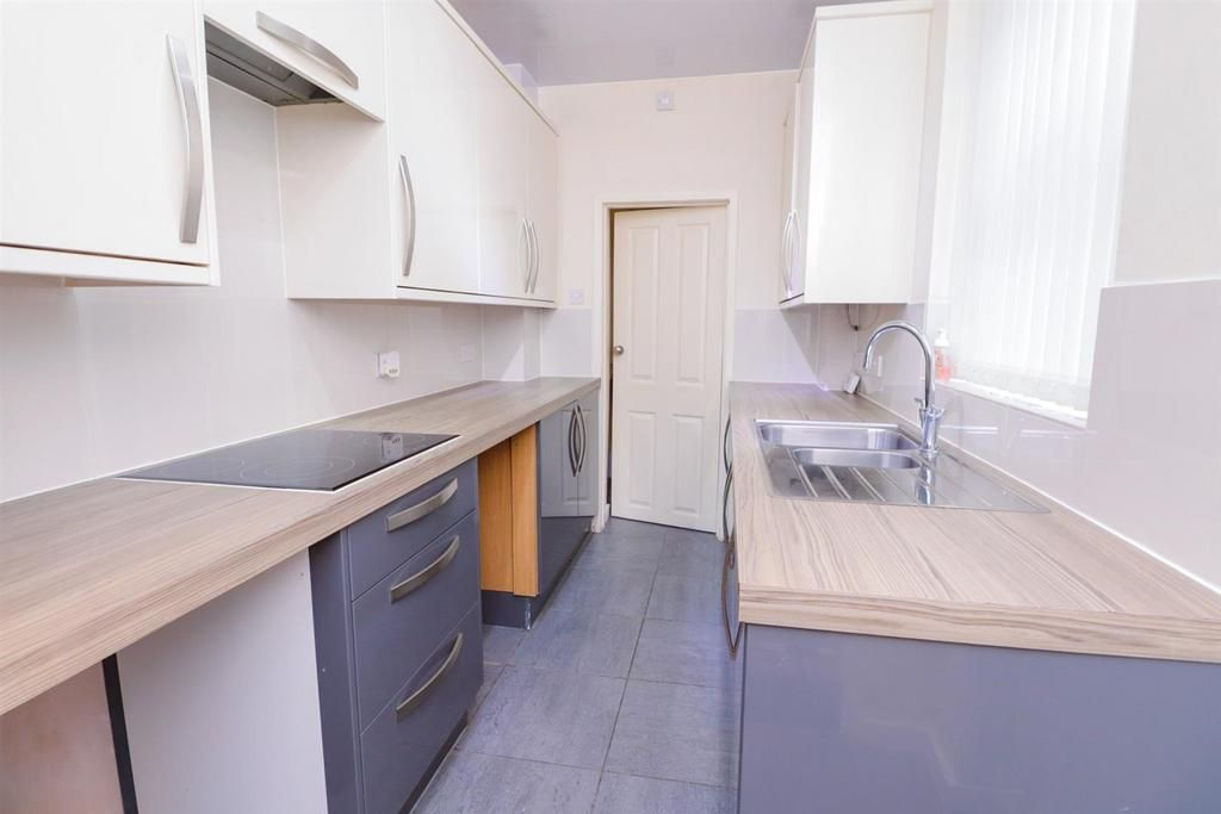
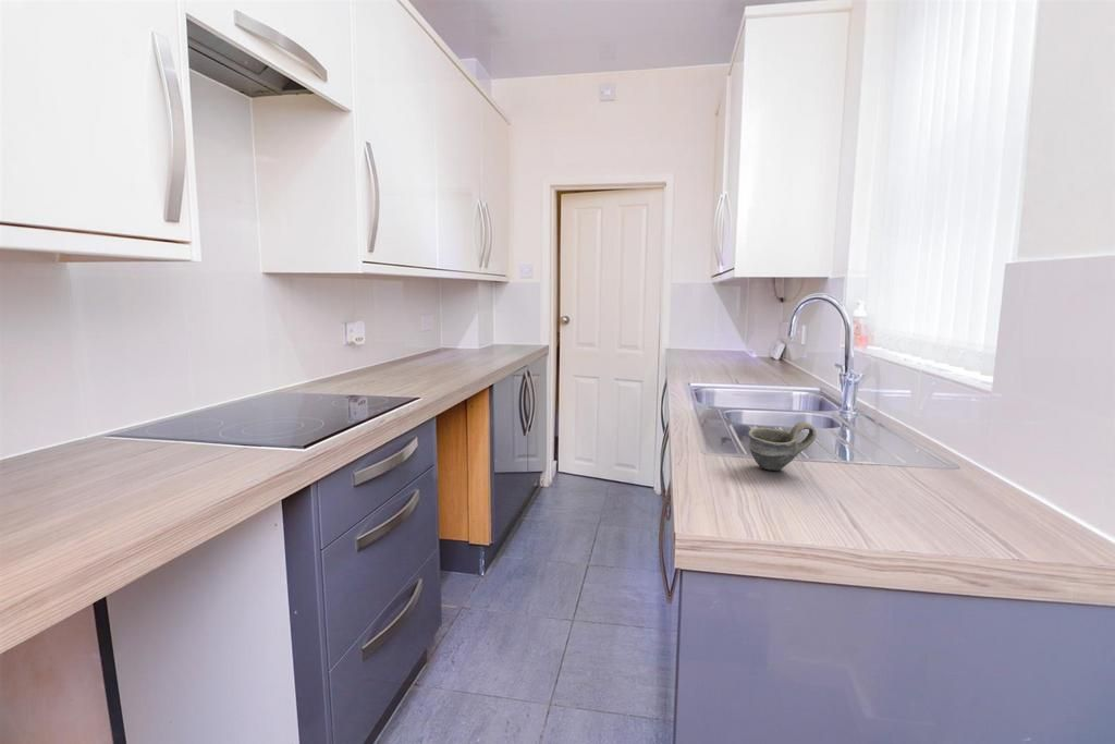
+ cup [748,420,818,472]
